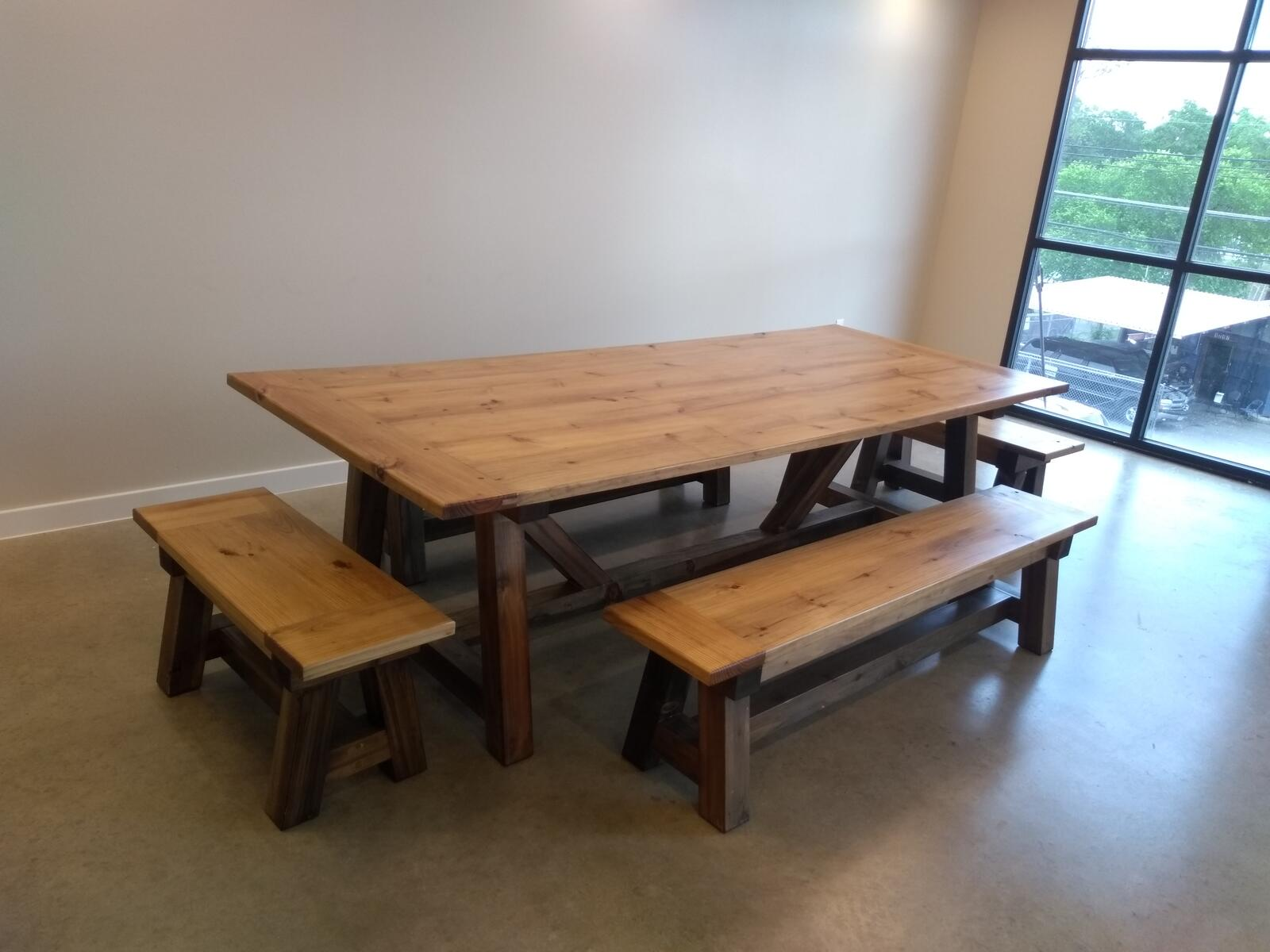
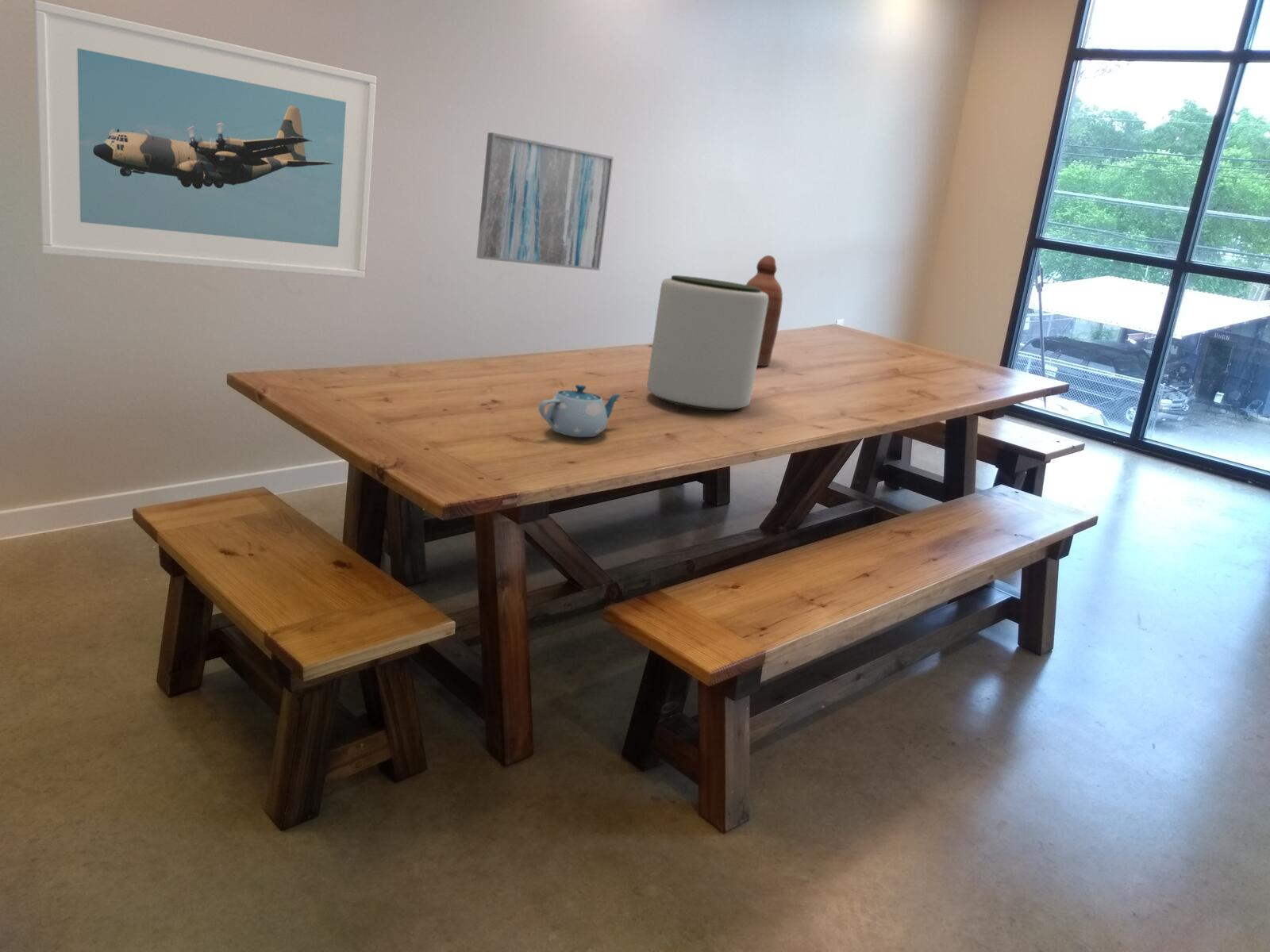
+ chinaware [538,384,622,438]
+ wall art [475,132,614,271]
+ bottle [745,255,783,367]
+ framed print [33,0,377,279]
+ plant pot [646,274,768,412]
